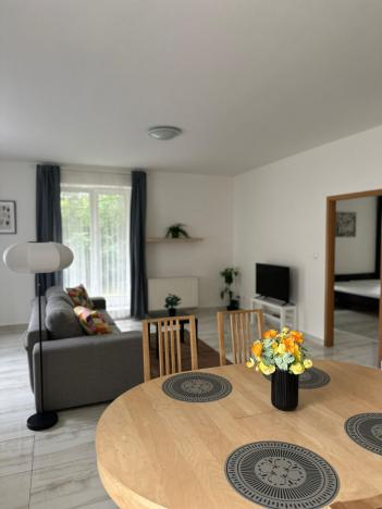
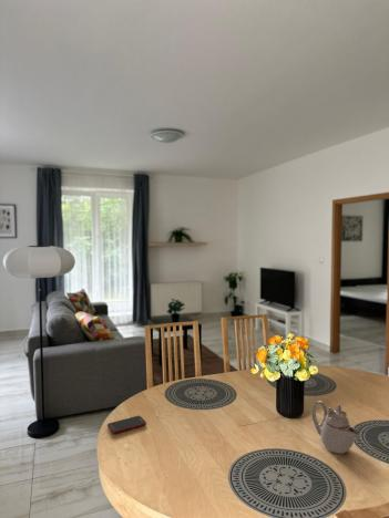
+ cell phone [106,415,147,434]
+ teapot [310,400,360,455]
